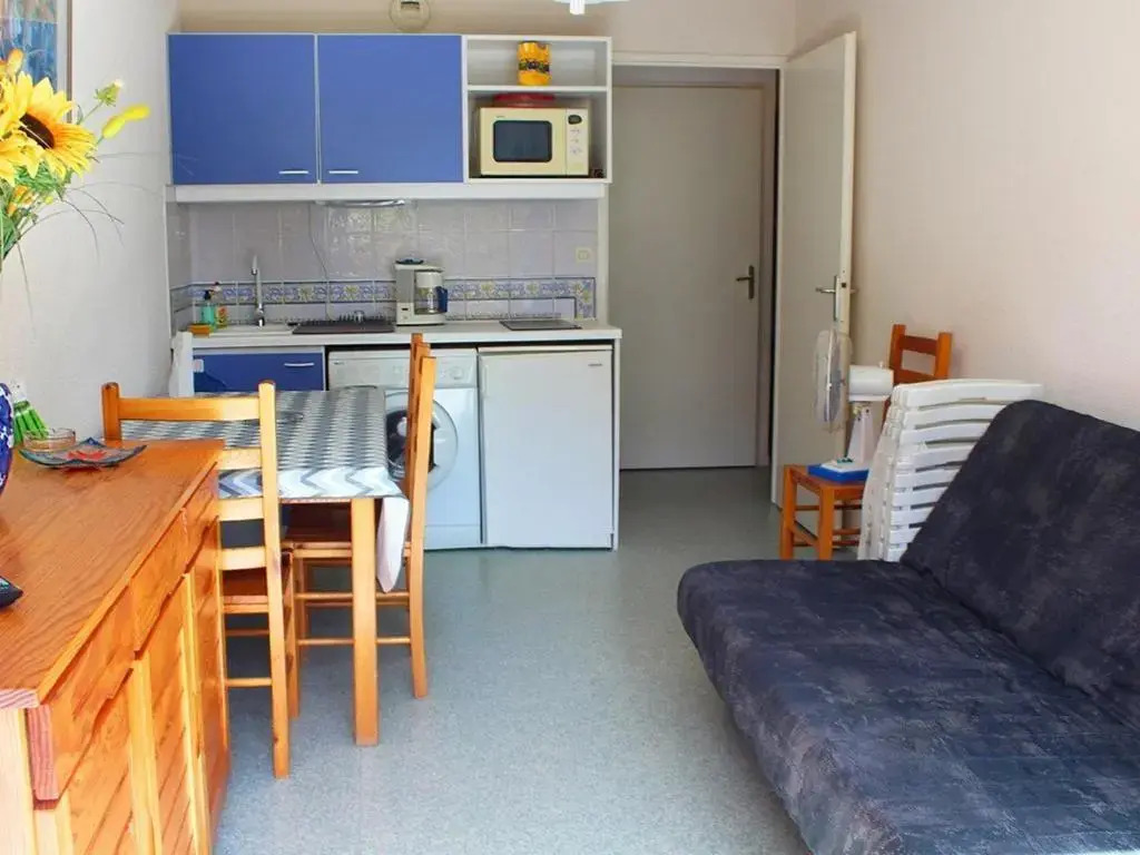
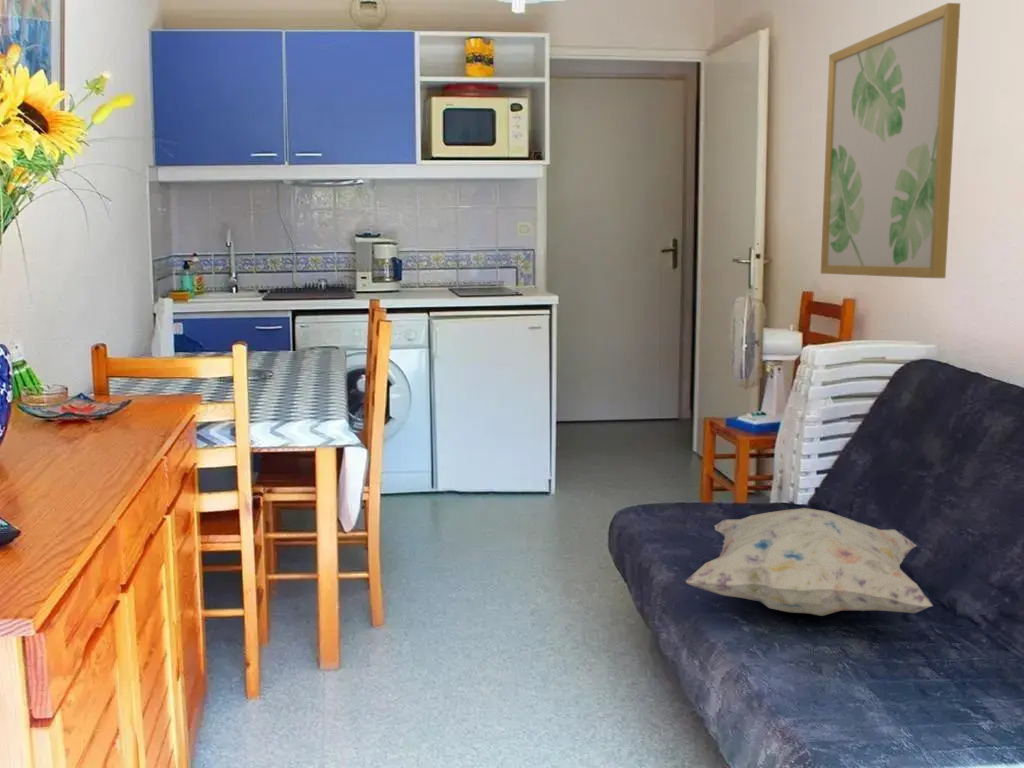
+ wall art [820,2,961,279]
+ decorative pillow [685,507,934,617]
